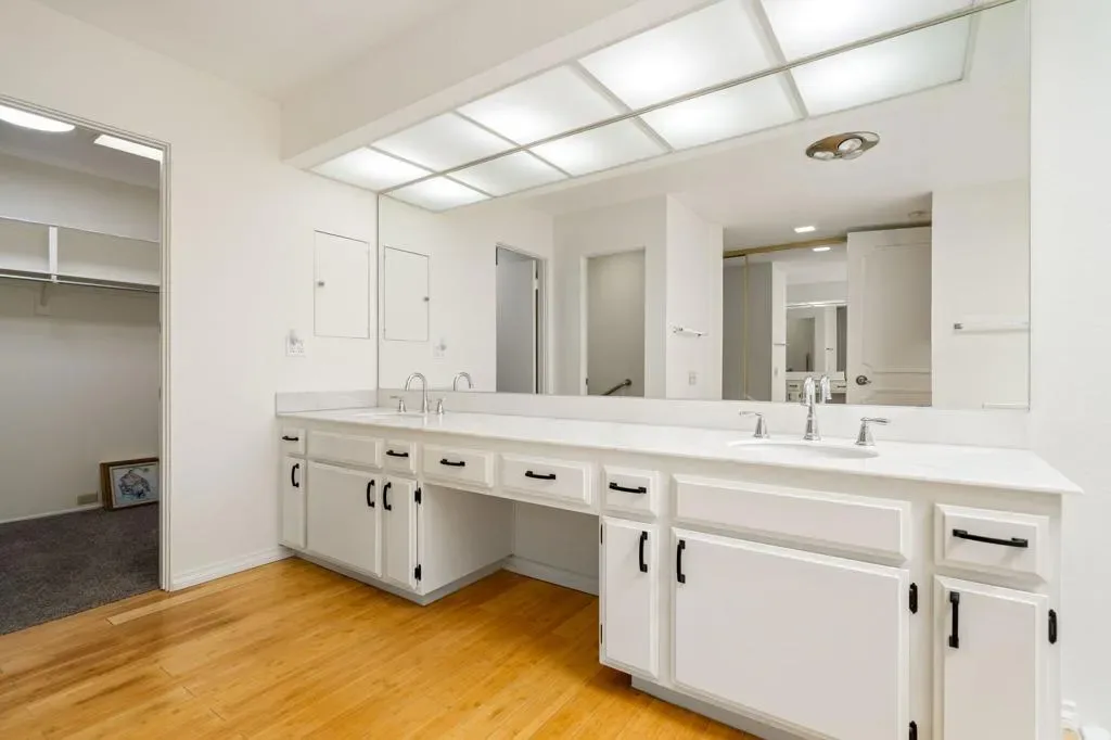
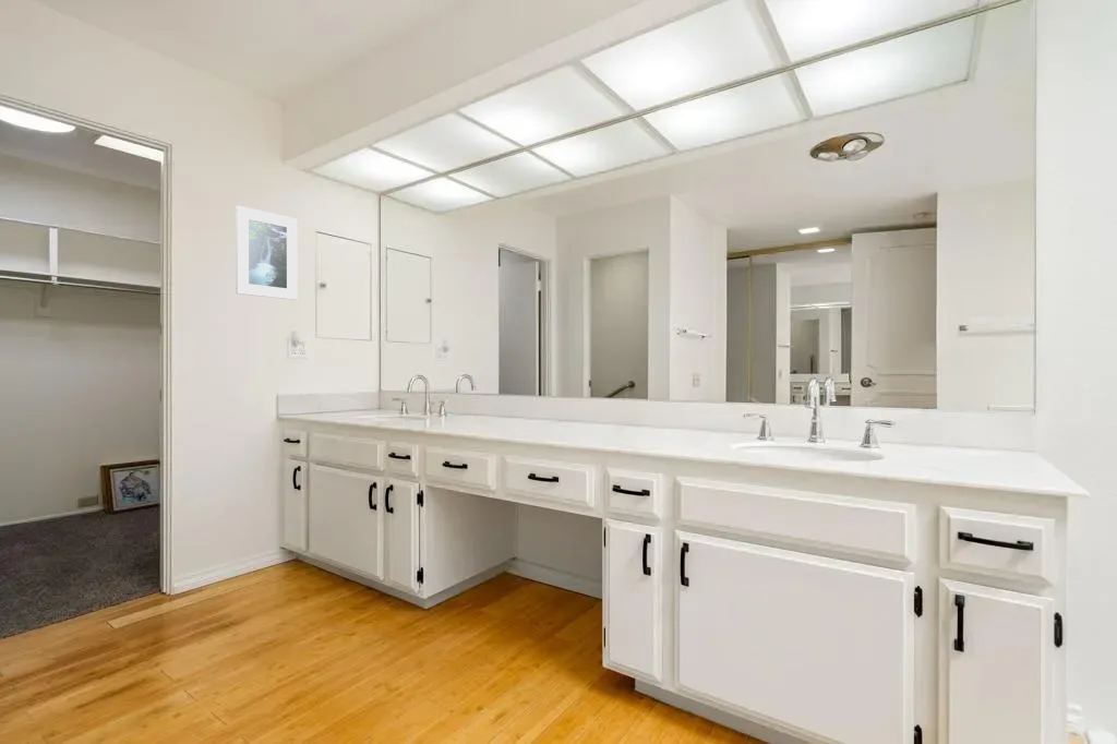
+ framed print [235,205,299,301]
